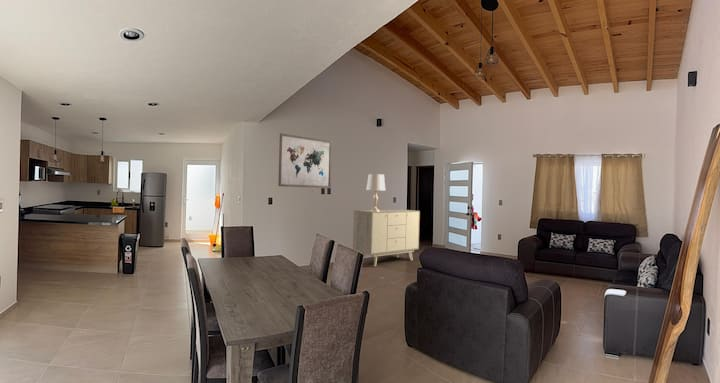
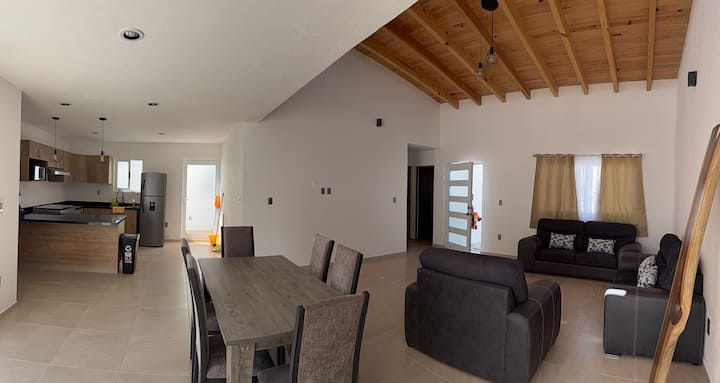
- sideboard [352,209,421,267]
- wall art [277,132,333,189]
- lamp [365,173,386,211]
